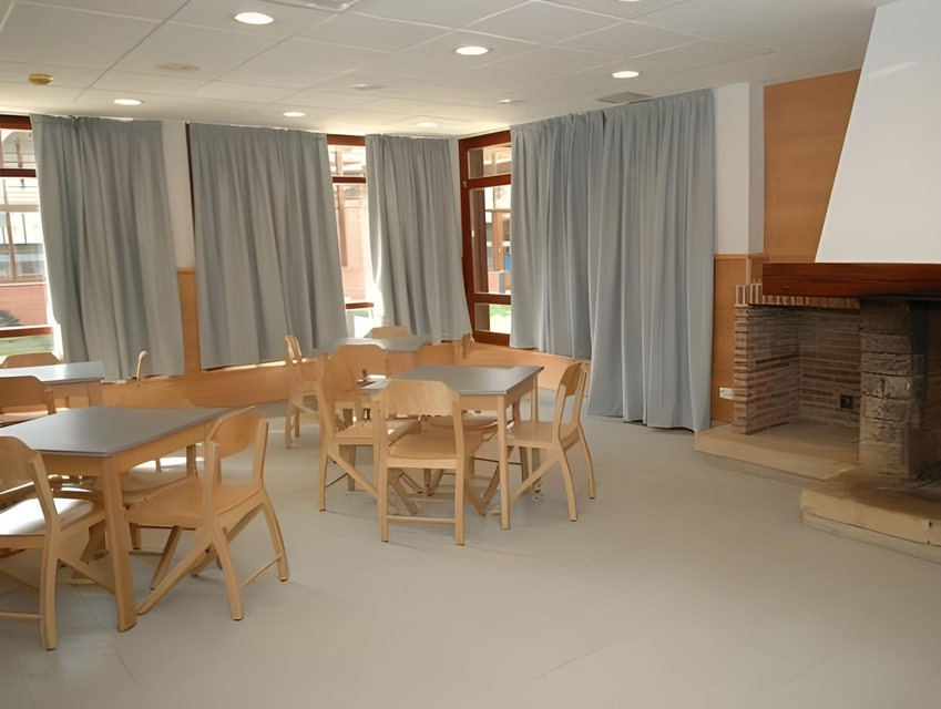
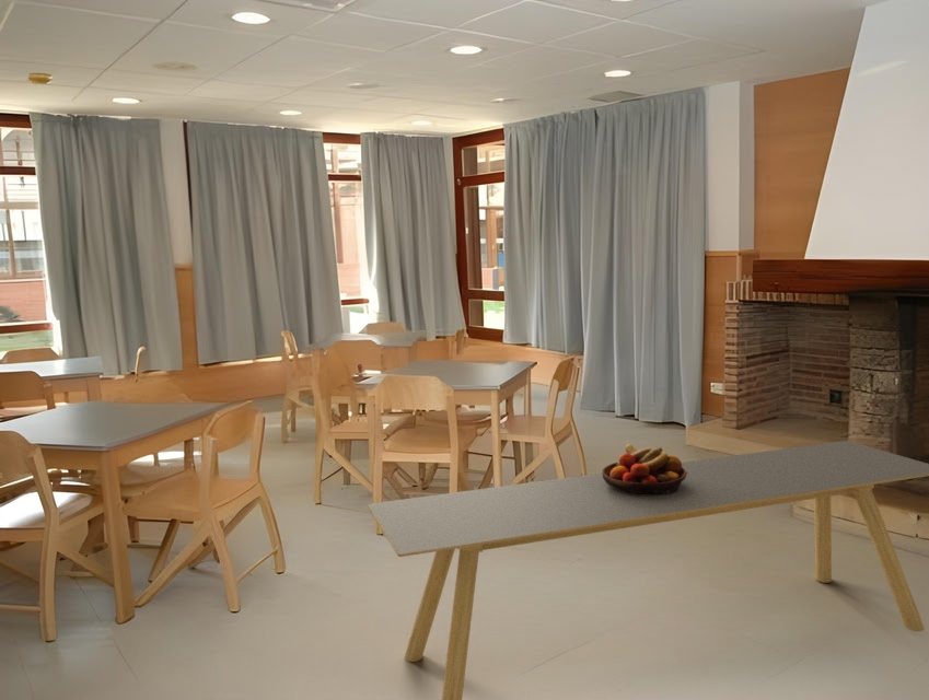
+ fruit bowl [601,443,687,495]
+ dining table [367,440,929,700]
